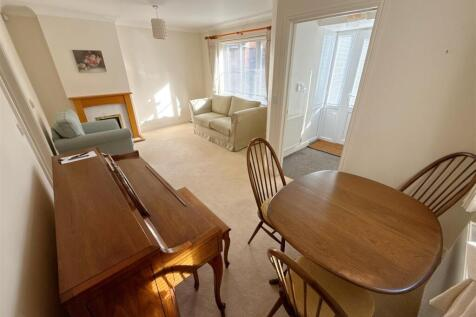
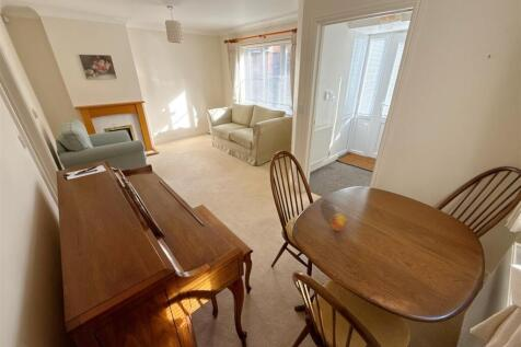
+ fruit [328,212,348,232]
